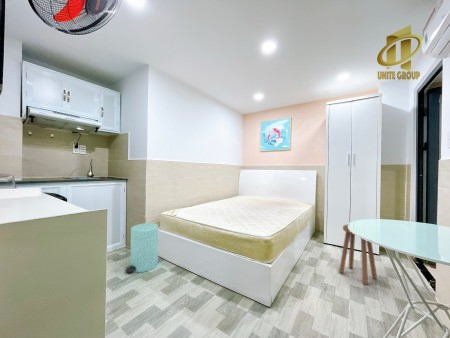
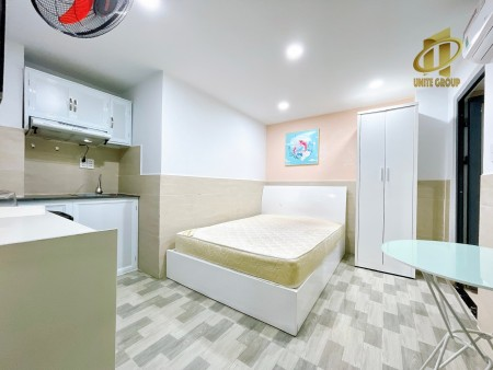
- trash can [124,222,159,274]
- stool [338,224,378,286]
